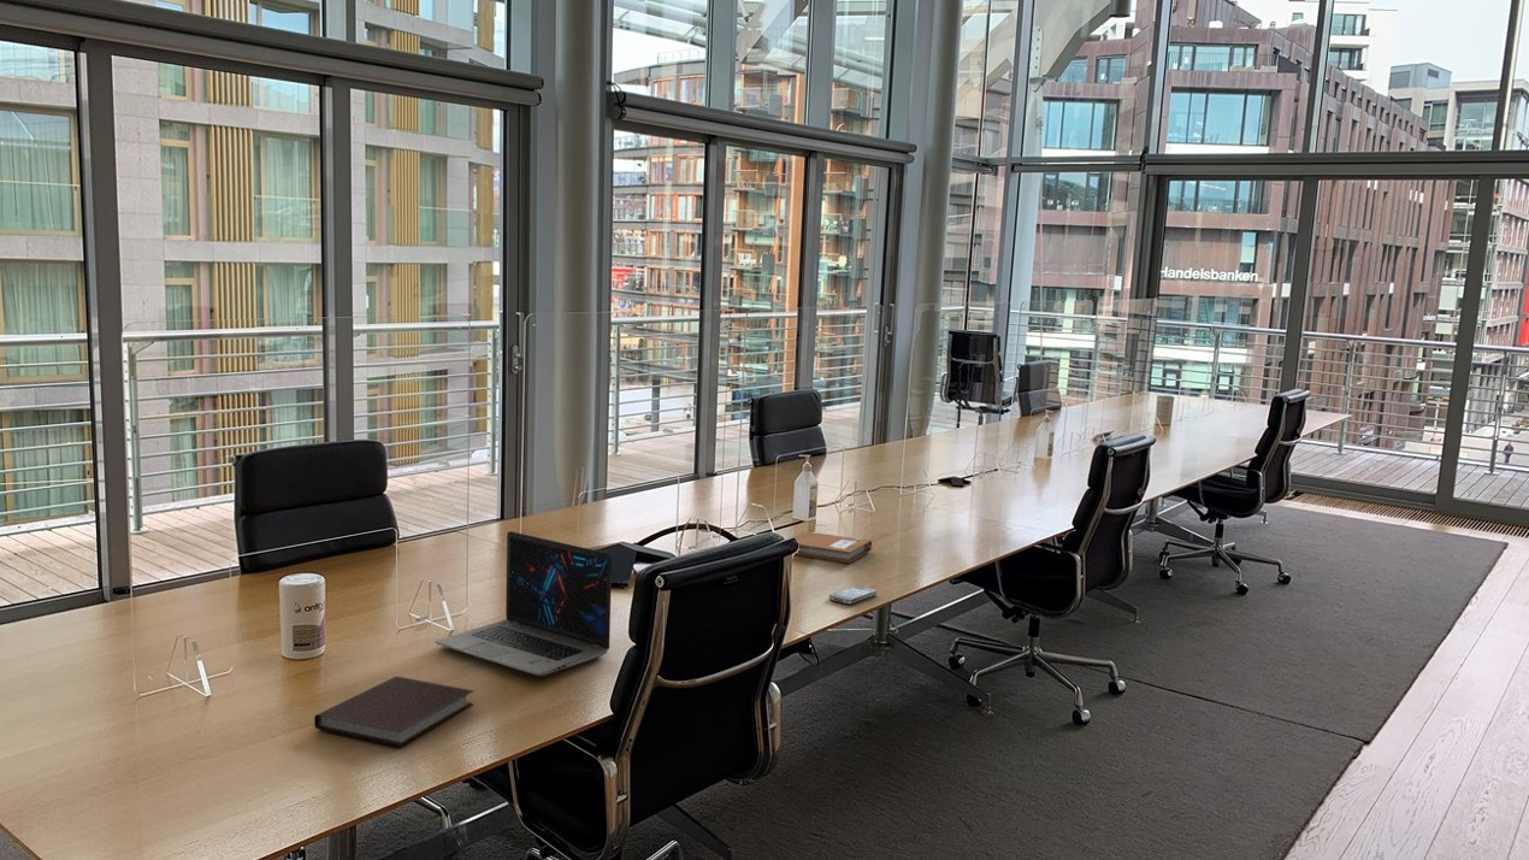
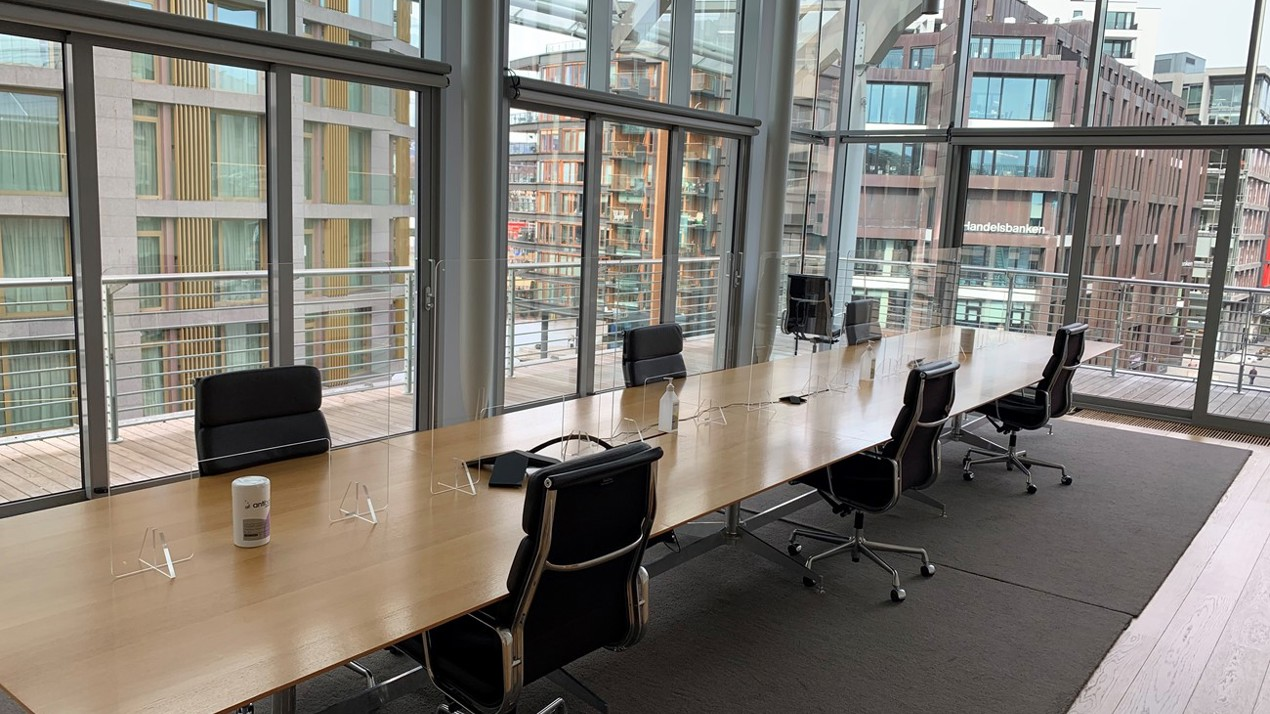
- notebook [313,676,474,748]
- smartphone [828,584,878,606]
- notebook [792,530,874,564]
- laptop [435,530,613,677]
